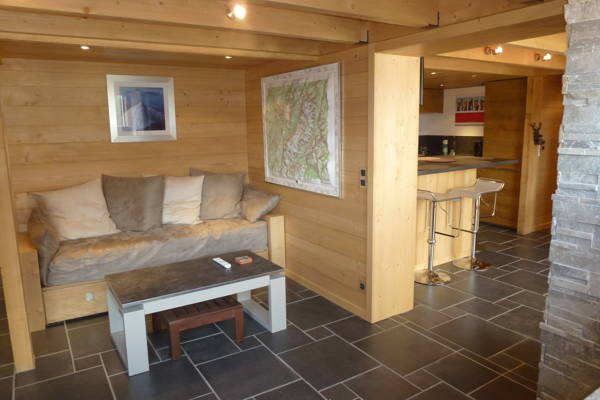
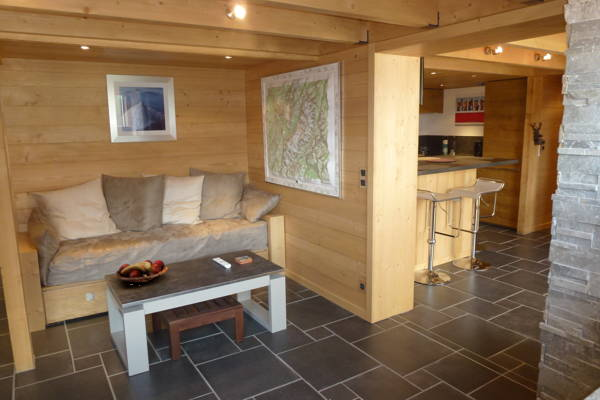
+ fruit basket [115,259,168,286]
